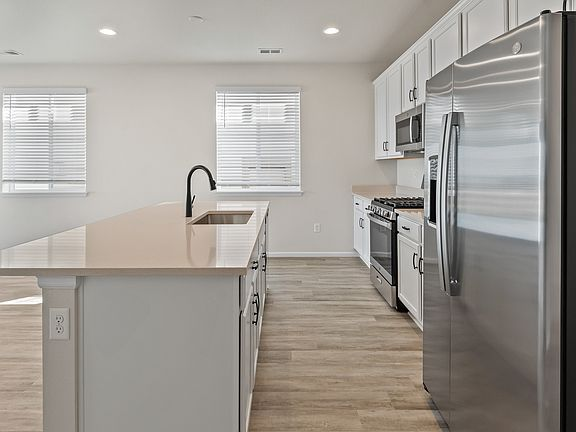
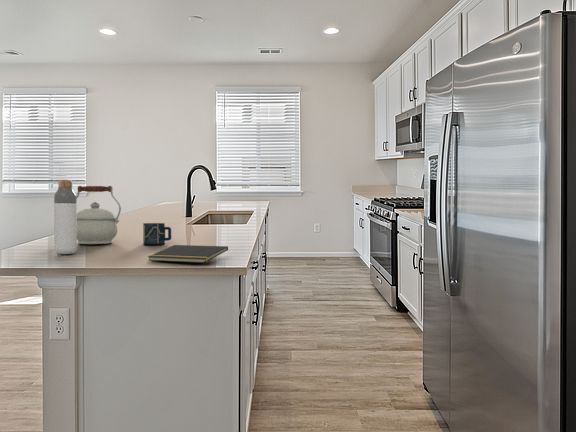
+ kettle [76,185,122,245]
+ bottle [53,179,78,255]
+ cup [142,222,172,246]
+ notepad [147,244,229,264]
